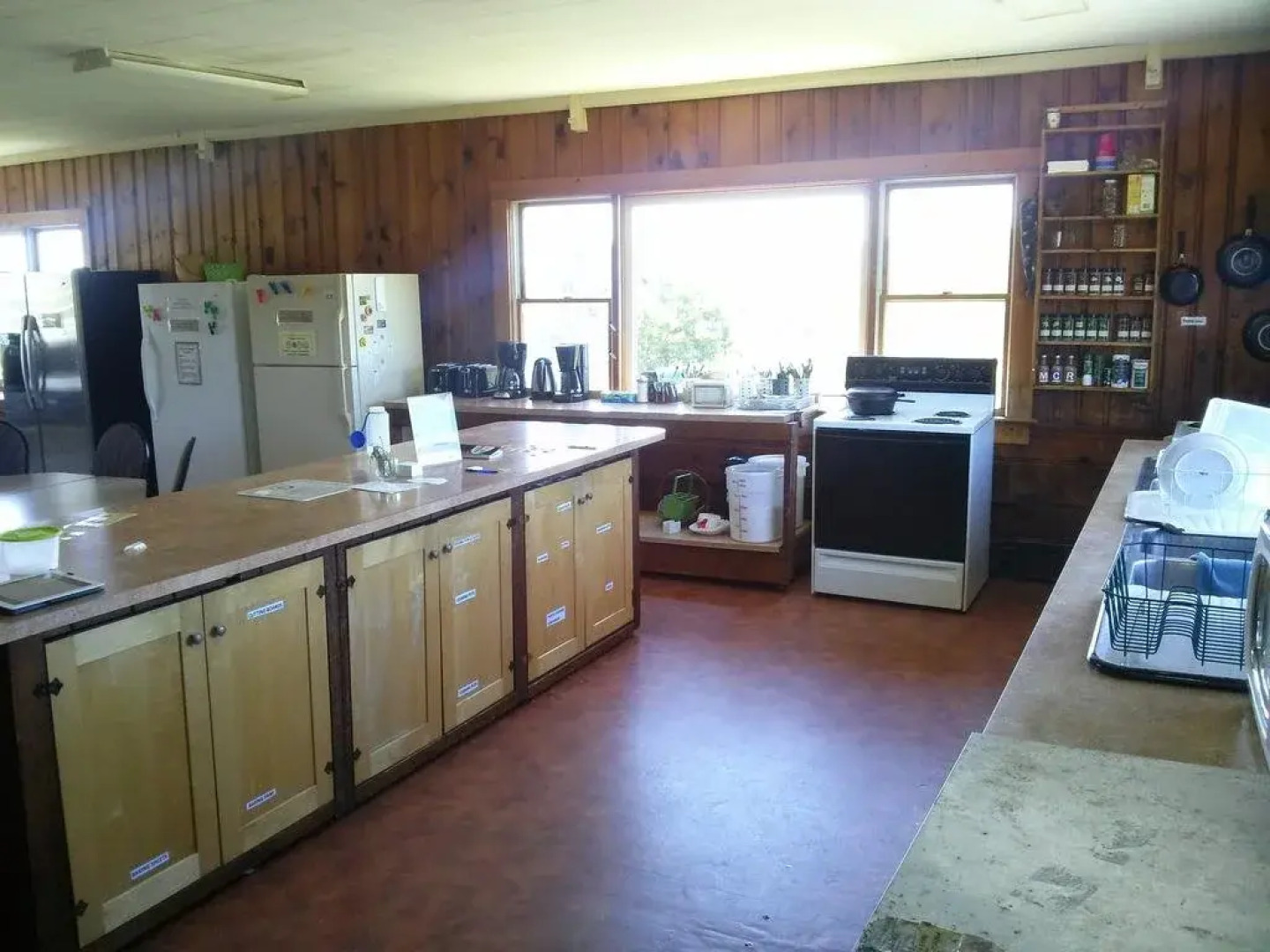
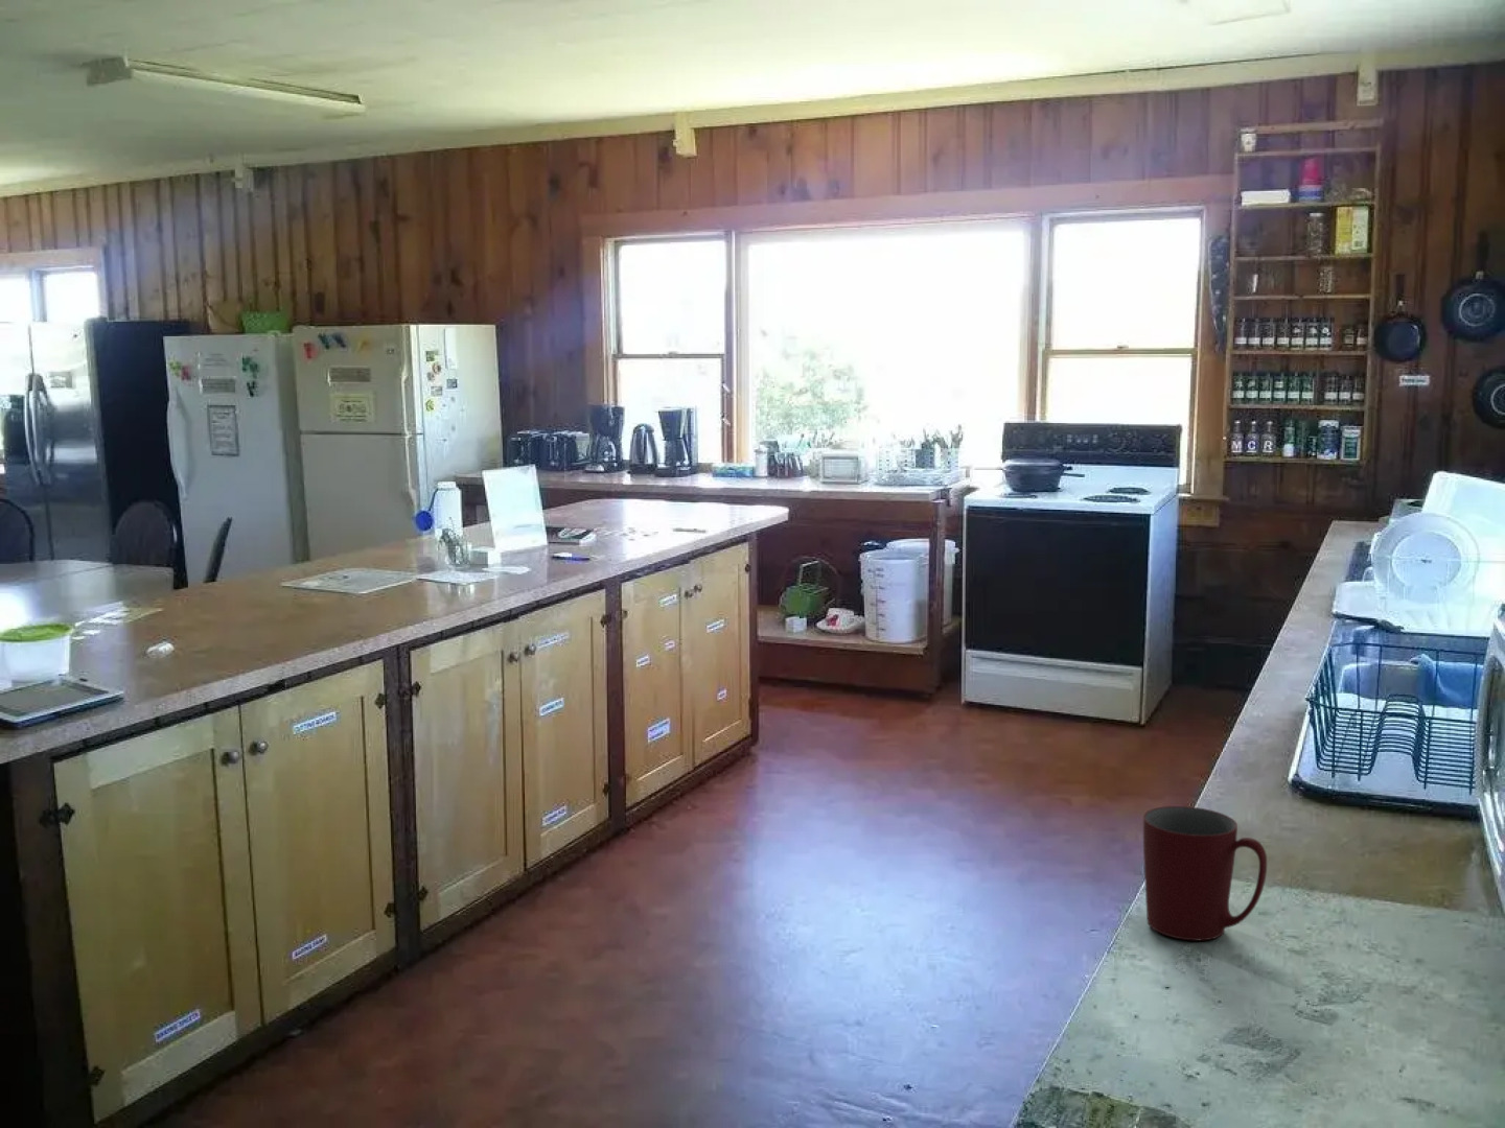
+ mug [1142,806,1268,942]
